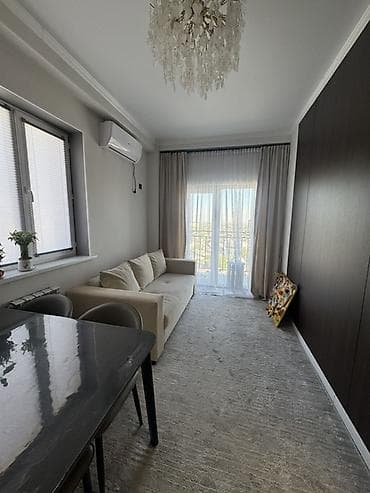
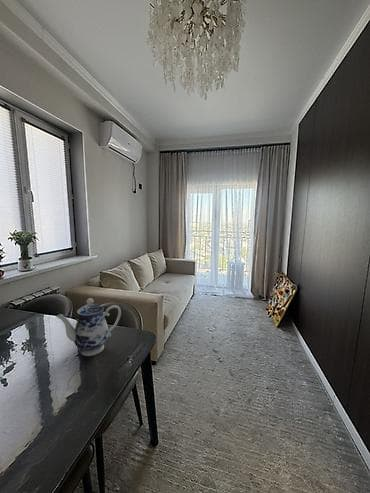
+ teapot [55,297,122,357]
